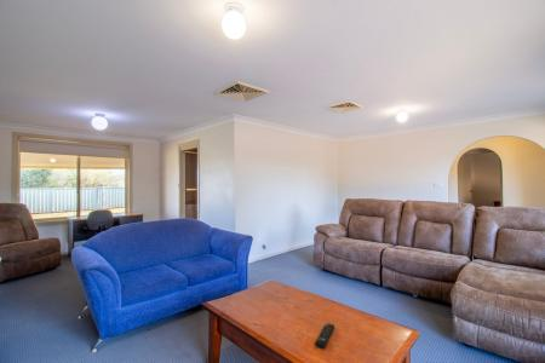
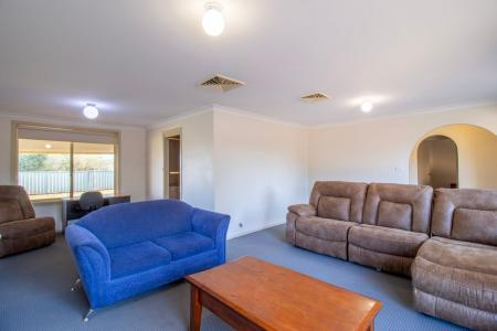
- remote control [314,322,335,348]
